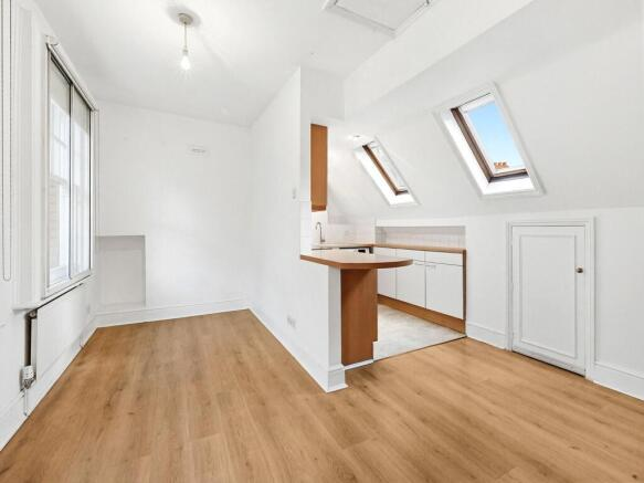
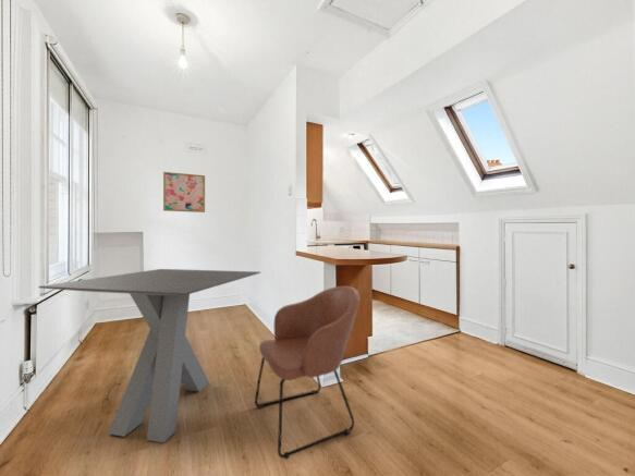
+ dining table [38,268,261,443]
+ wall art [162,171,206,213]
+ chair [254,285,361,461]
